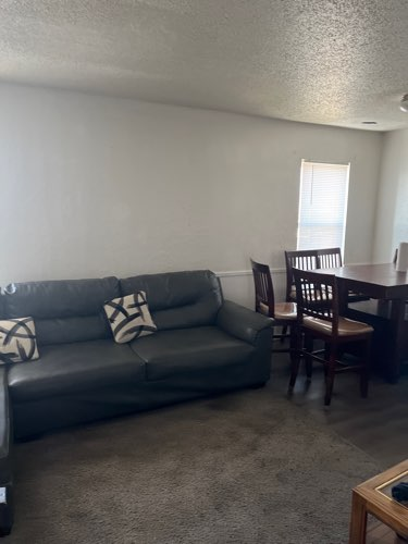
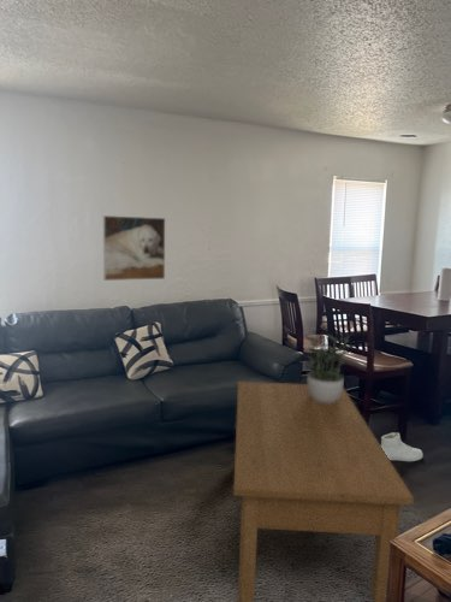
+ coffee table [232,380,415,602]
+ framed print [102,214,166,282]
+ potted plant [302,331,356,403]
+ sneaker [380,431,425,462]
